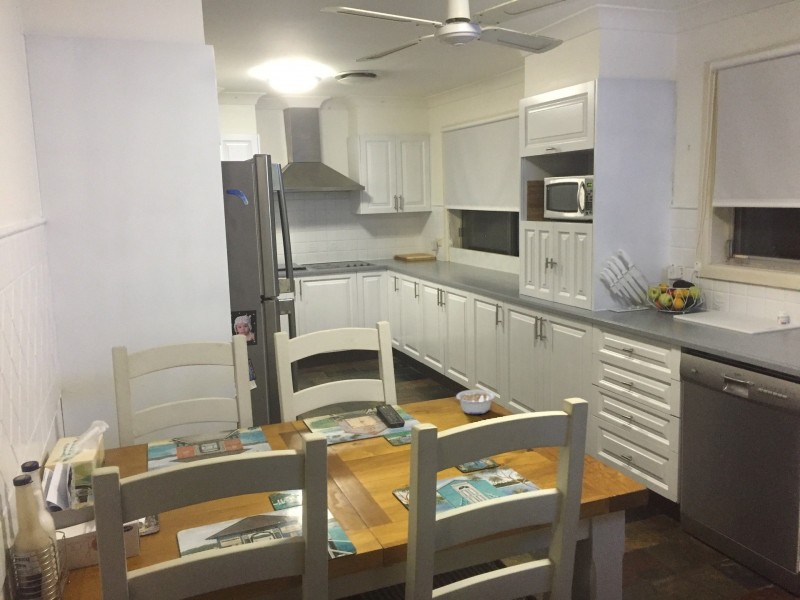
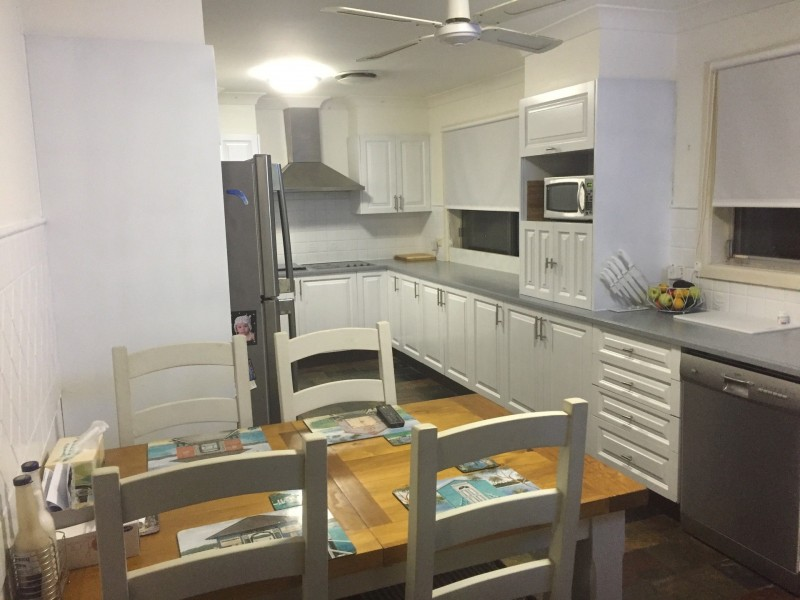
- legume [454,389,496,415]
